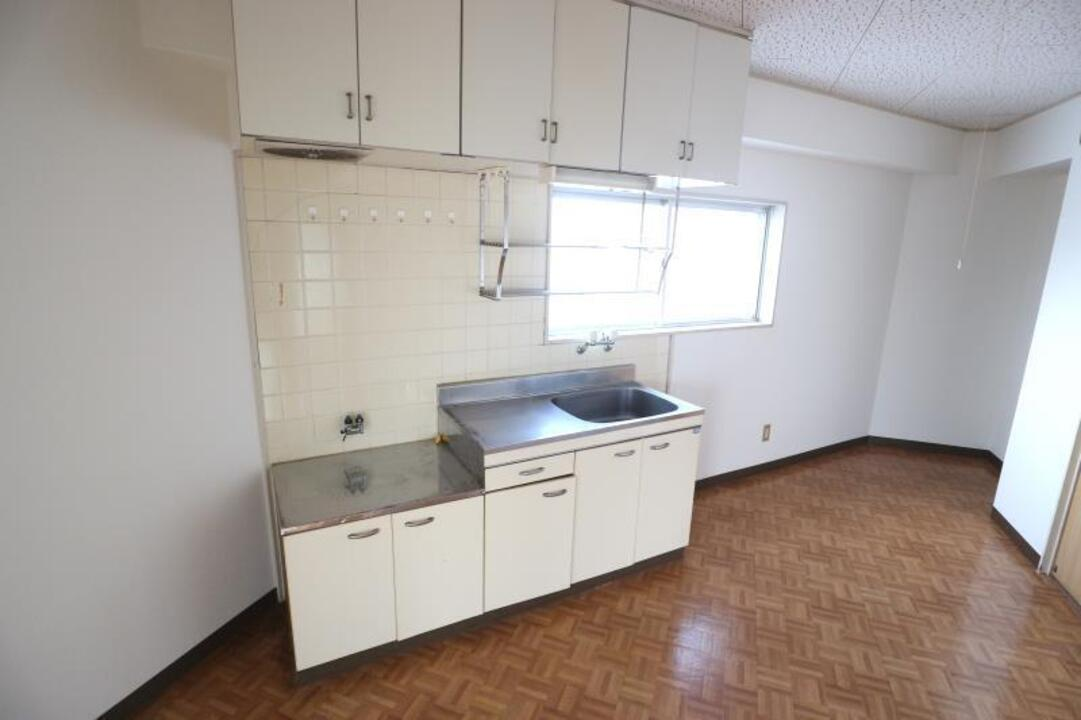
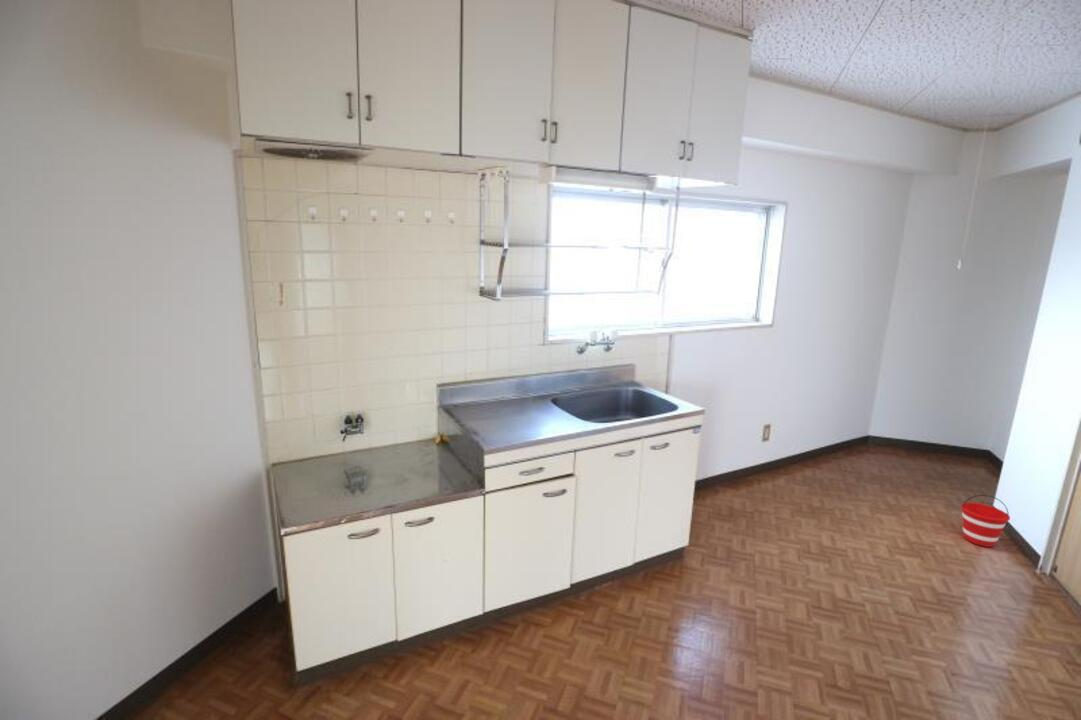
+ bucket [959,494,1011,548]
